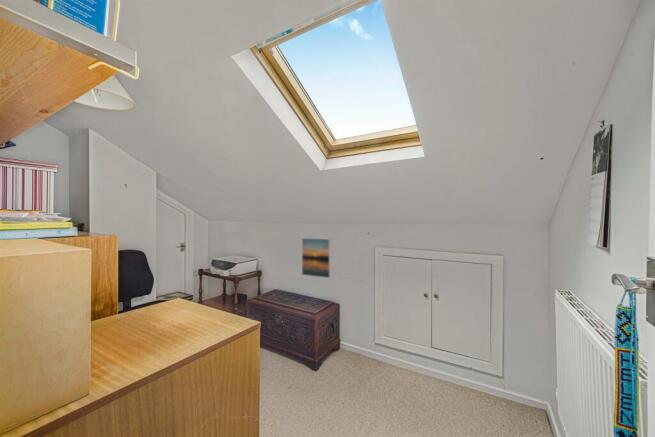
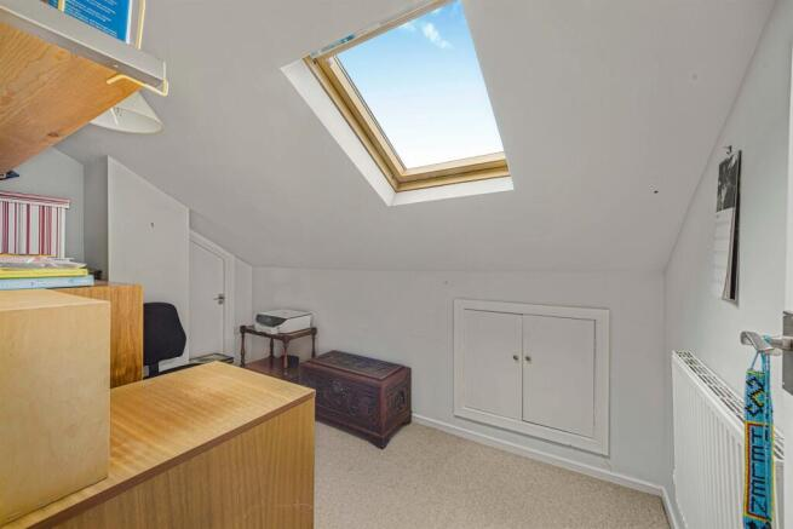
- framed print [301,237,332,279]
